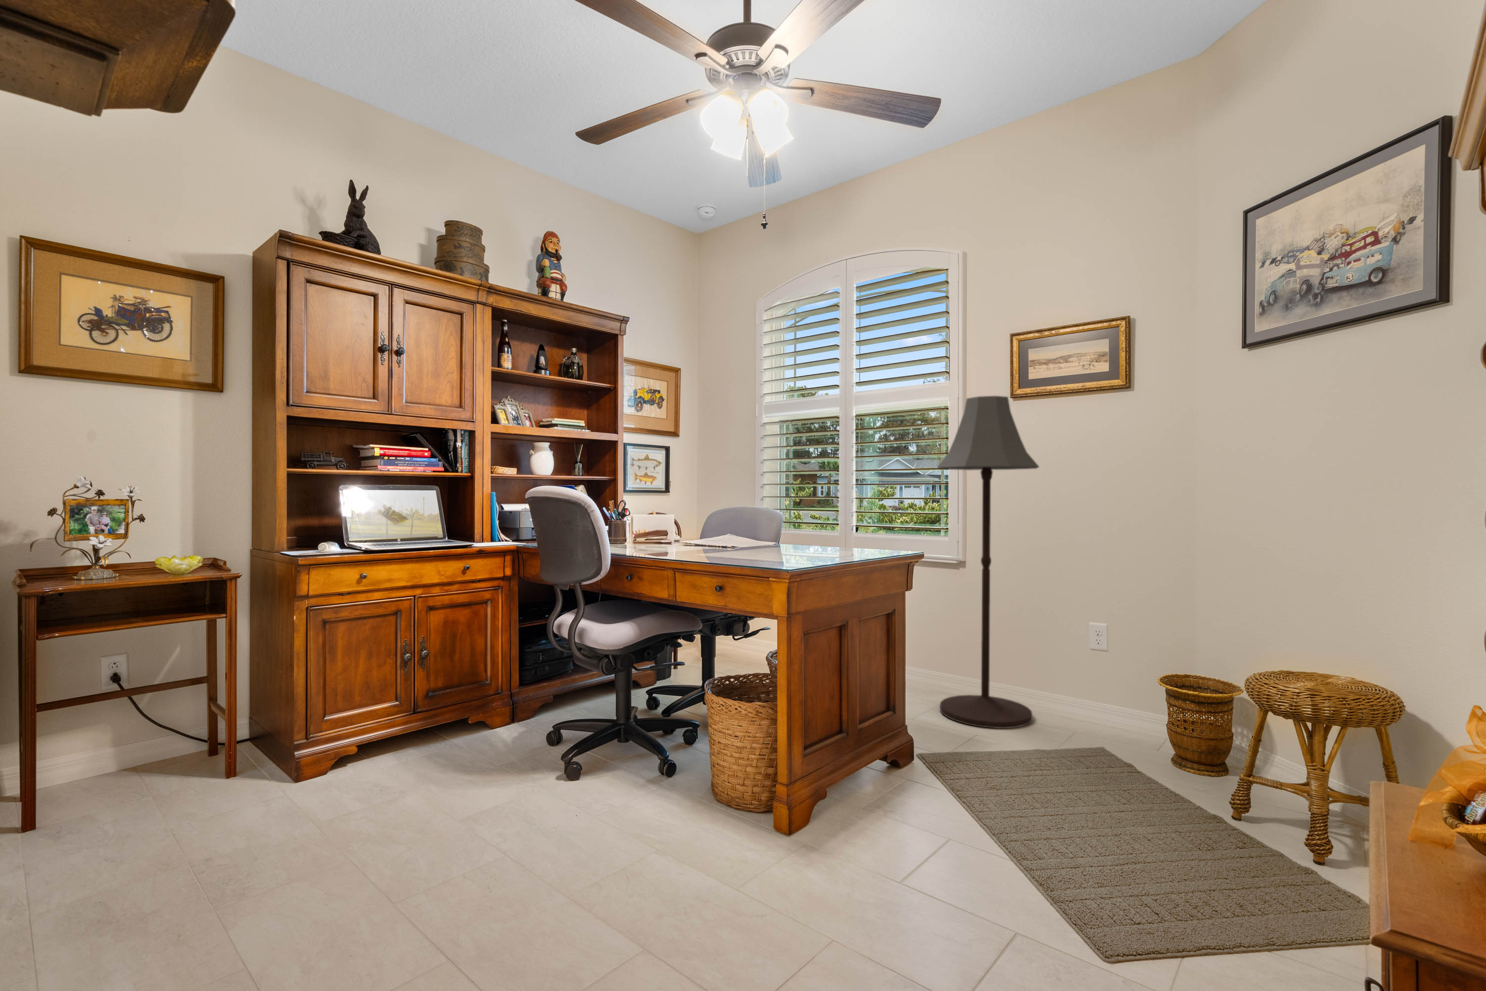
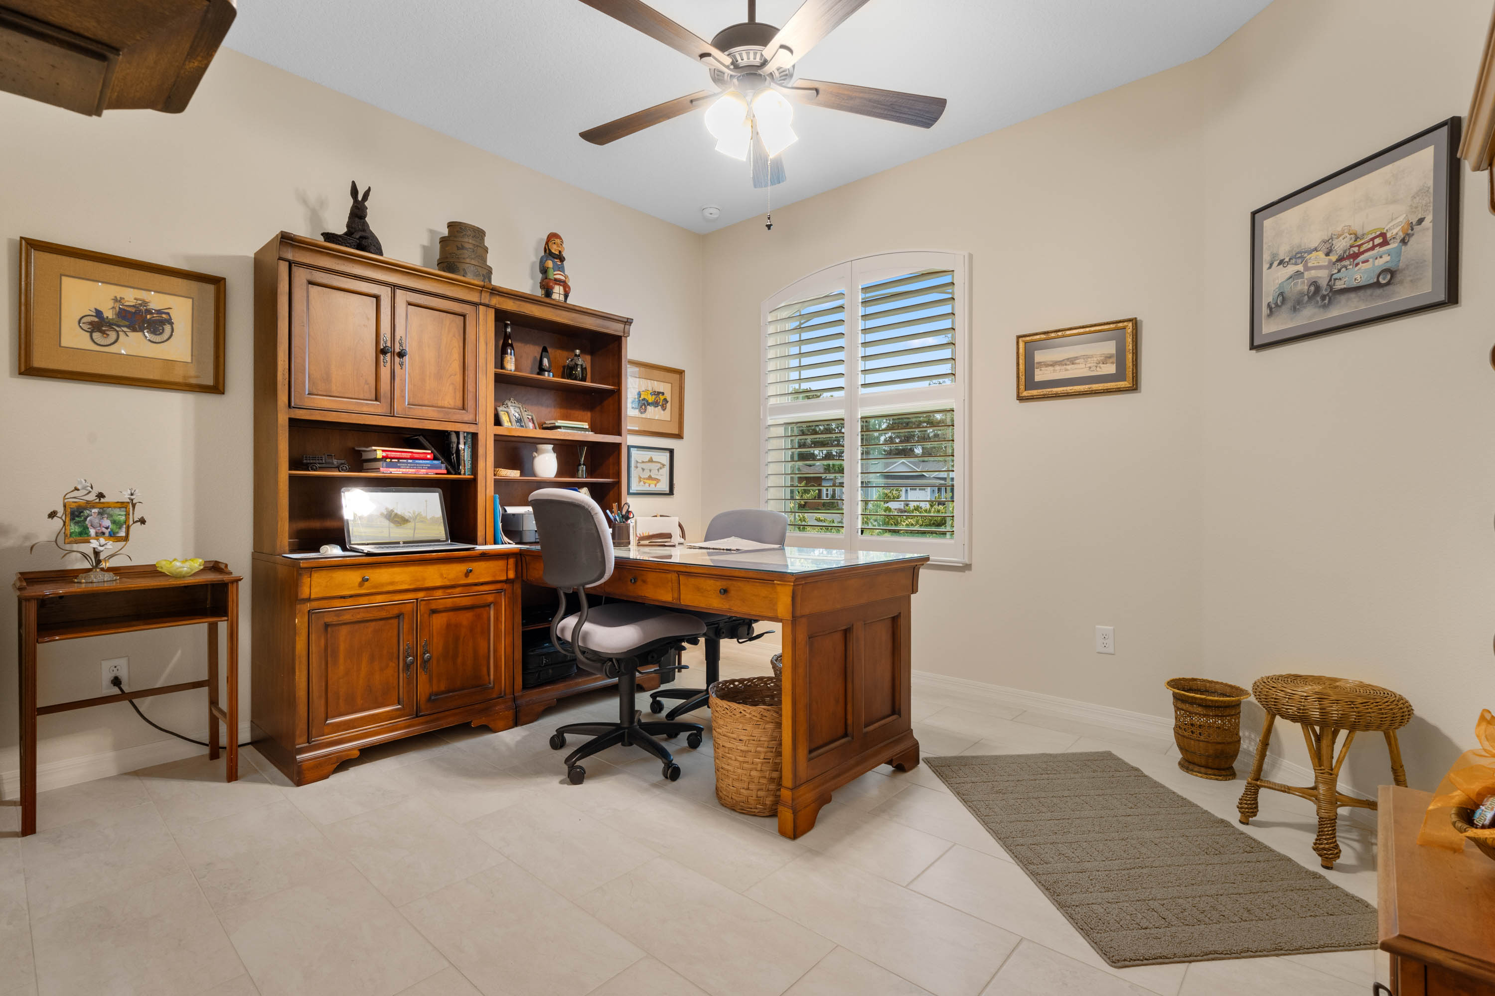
- floor lamp [935,396,1039,729]
